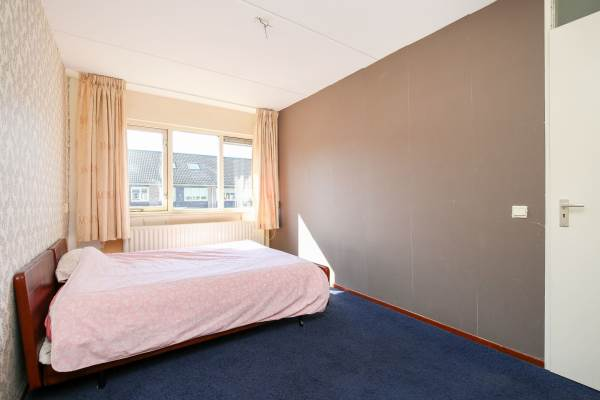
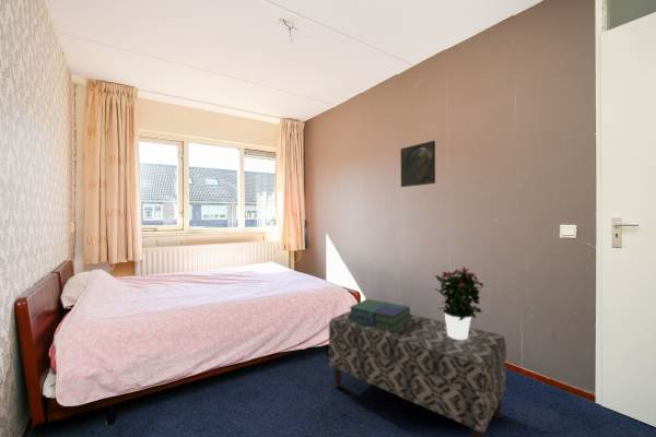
+ stack of books [348,298,412,332]
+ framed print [400,140,436,188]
+ potted flower [434,267,484,340]
+ bench [328,310,507,437]
